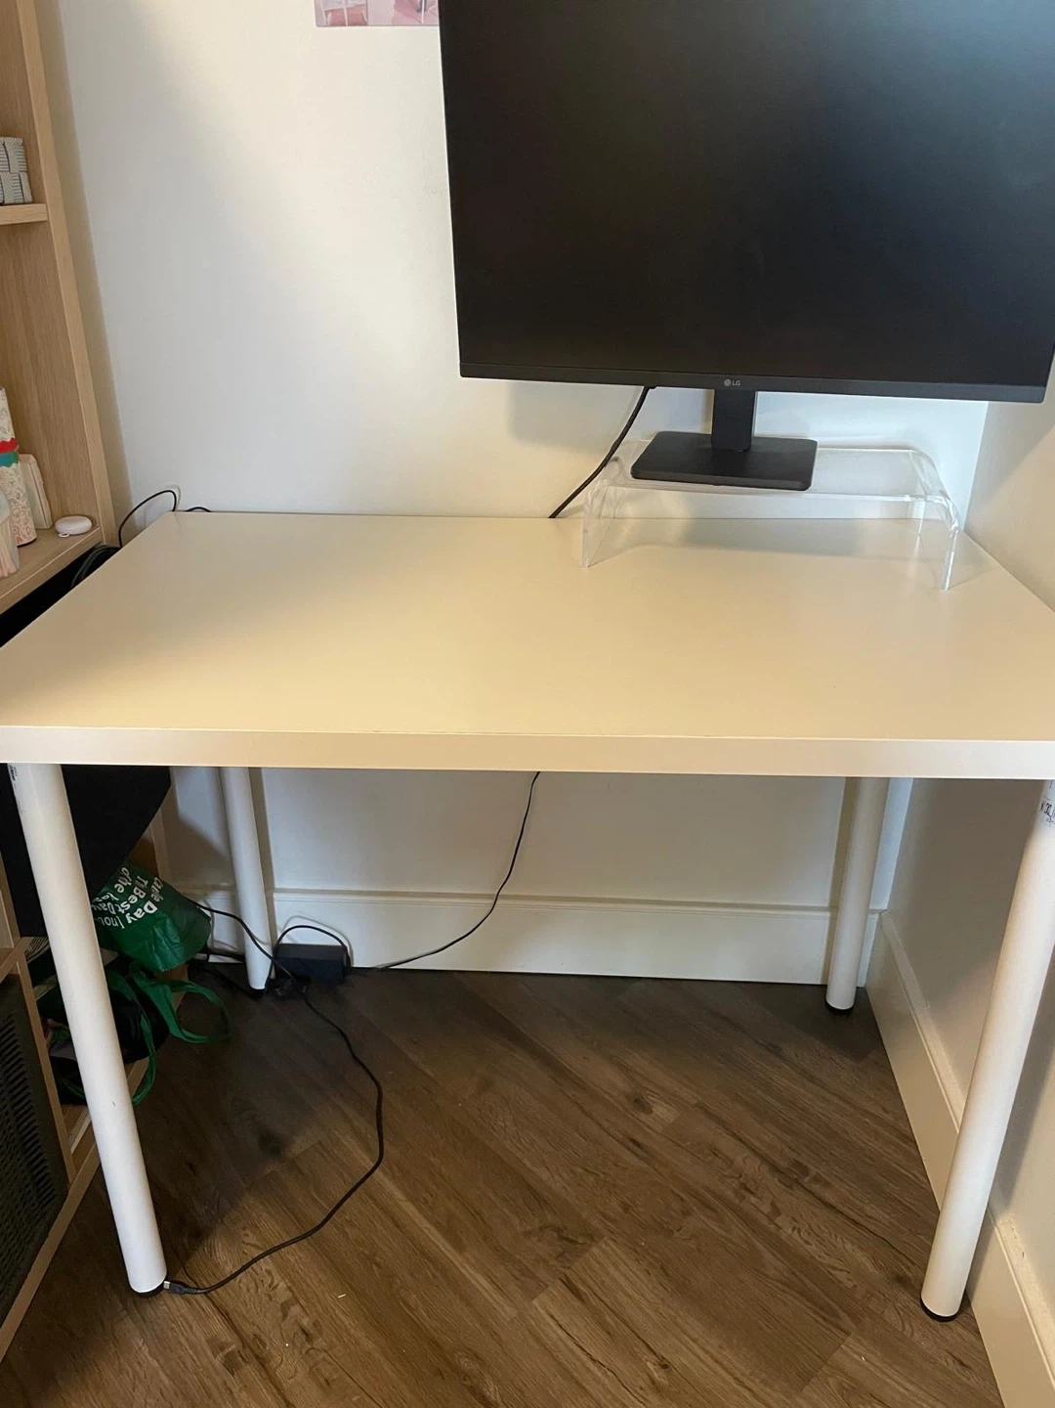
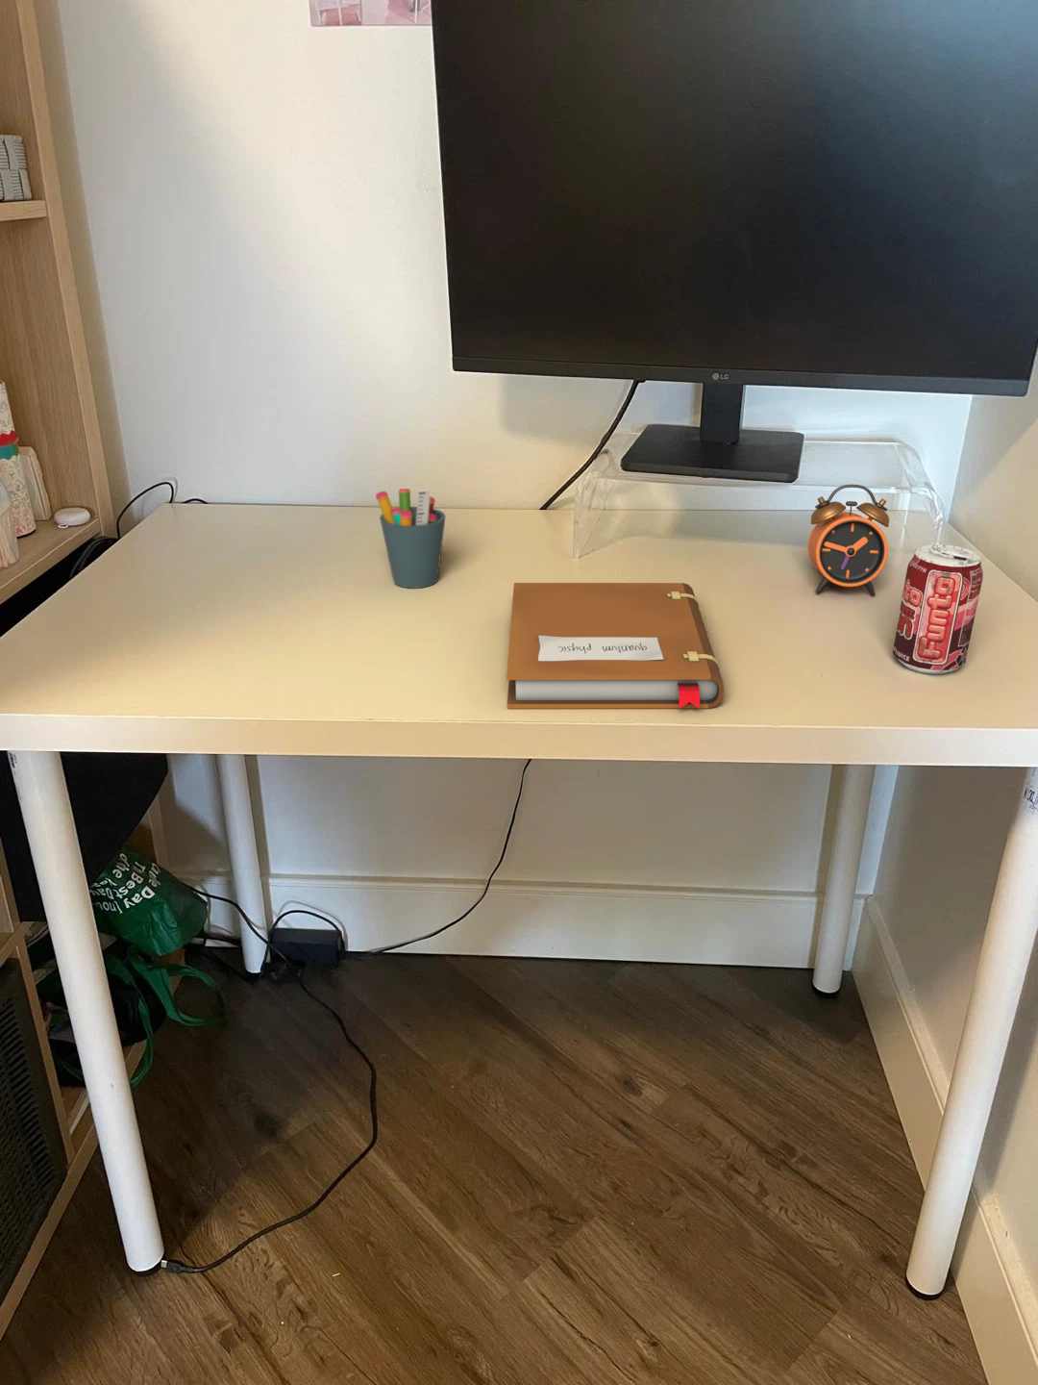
+ notebook [506,582,725,710]
+ alarm clock [807,484,890,597]
+ pen holder [375,487,447,590]
+ beverage can [892,543,985,675]
